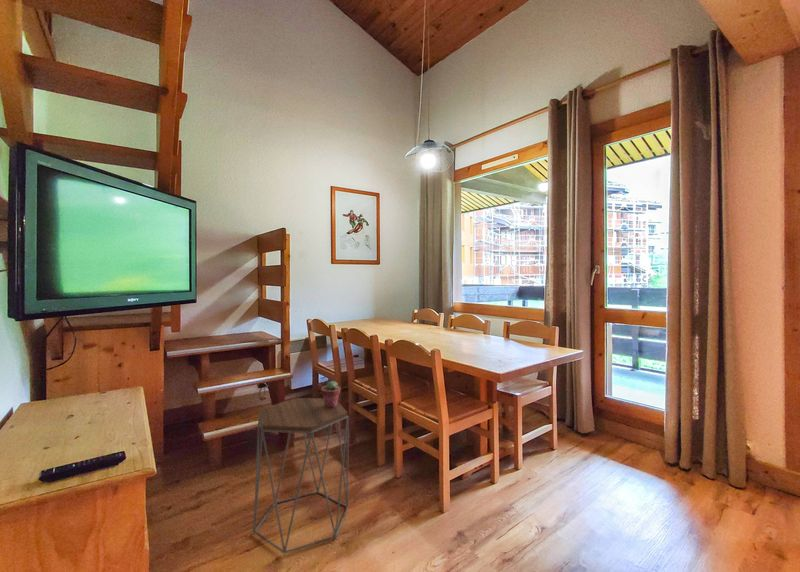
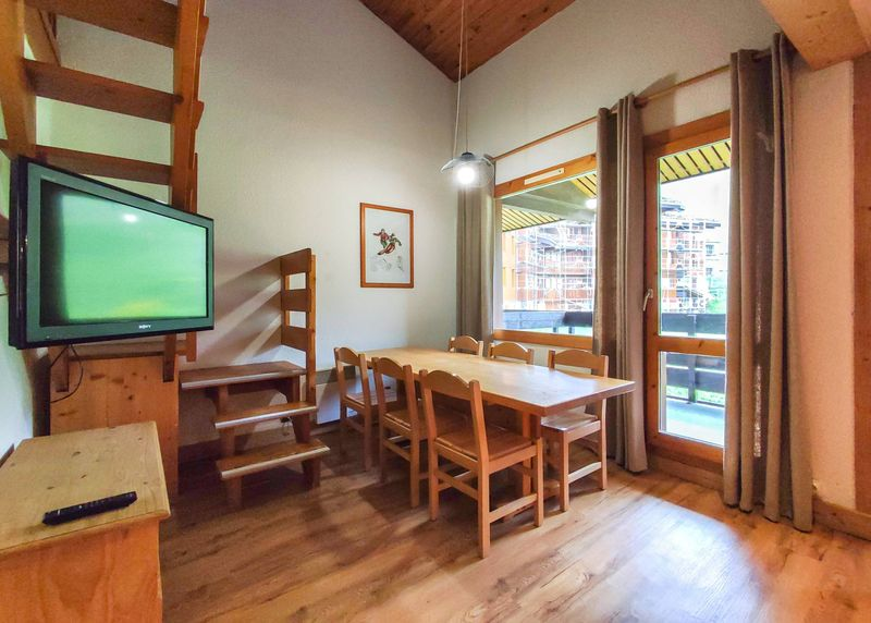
- side table [252,397,349,555]
- potted succulent [320,380,342,408]
